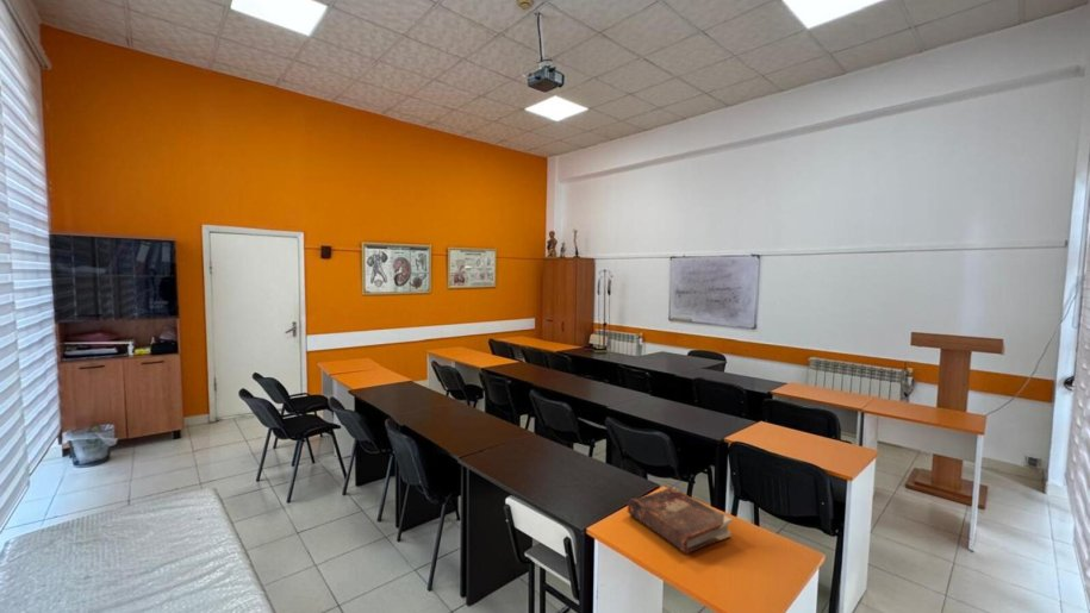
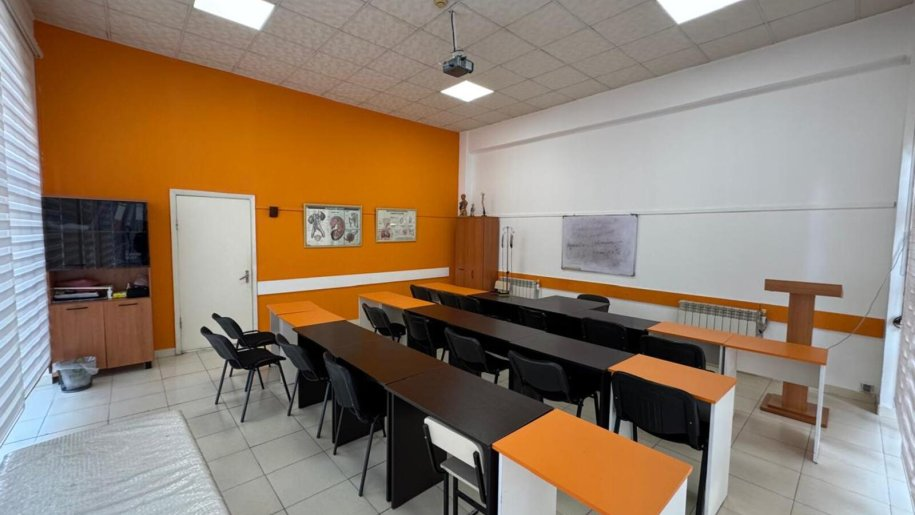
- book [627,486,734,556]
